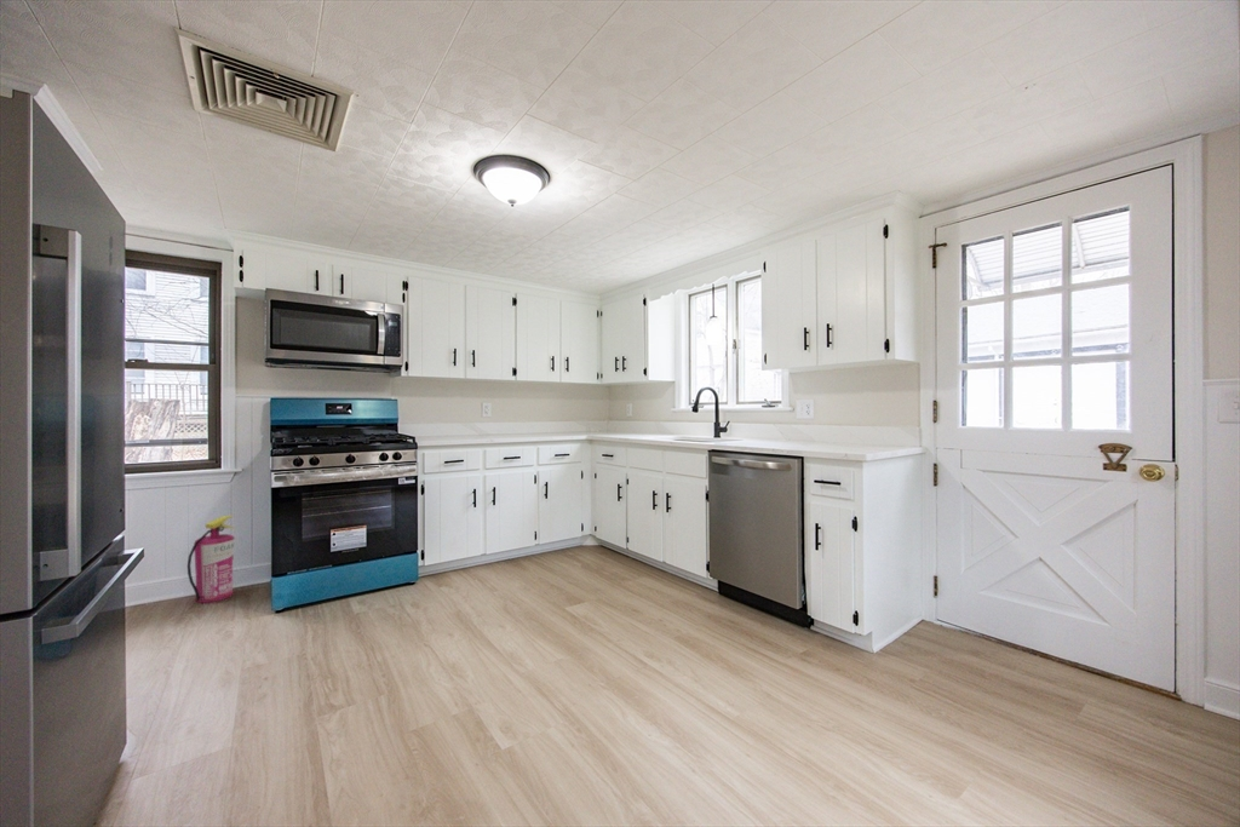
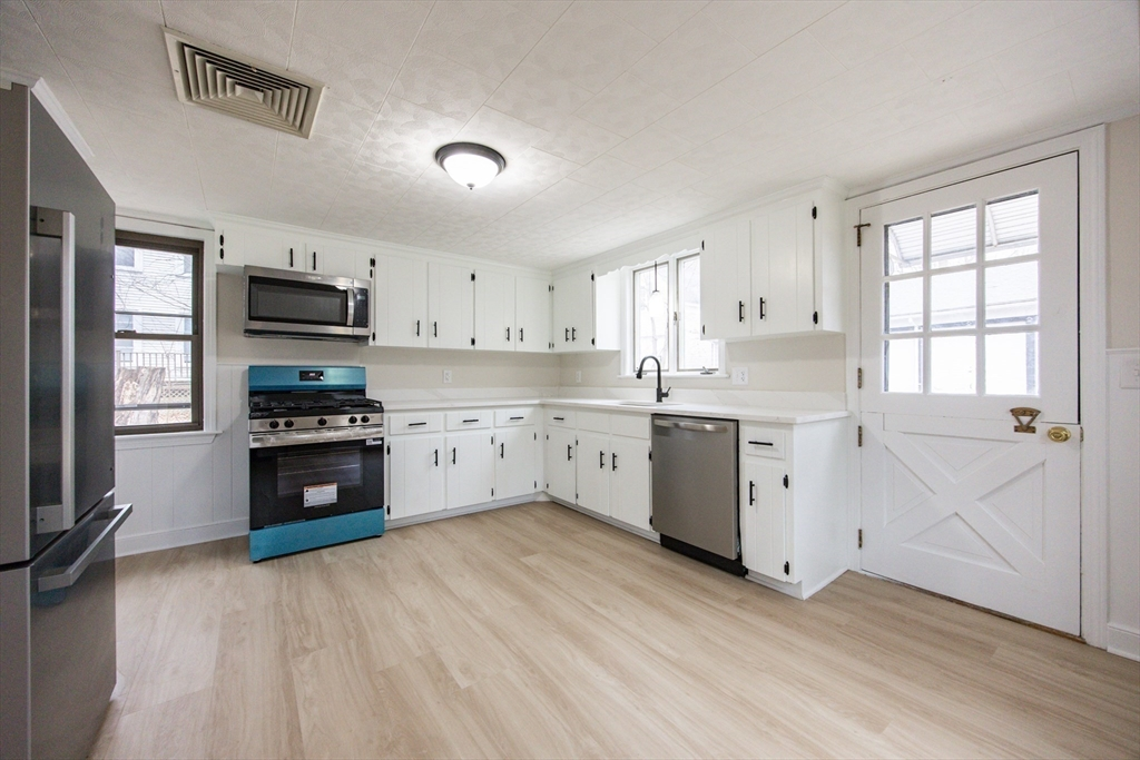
- fire extinguisher [186,515,236,604]
